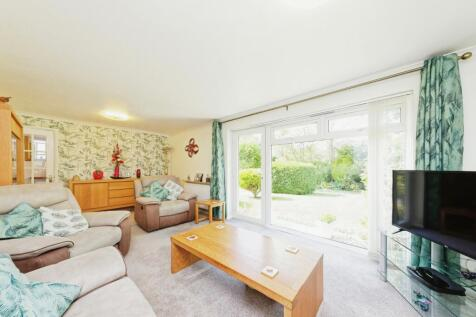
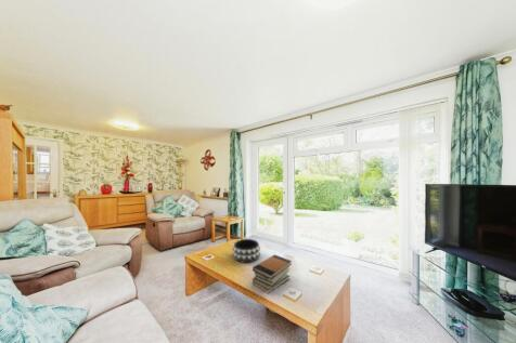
+ decorative bowl [232,238,261,264]
+ book stack [251,253,293,294]
